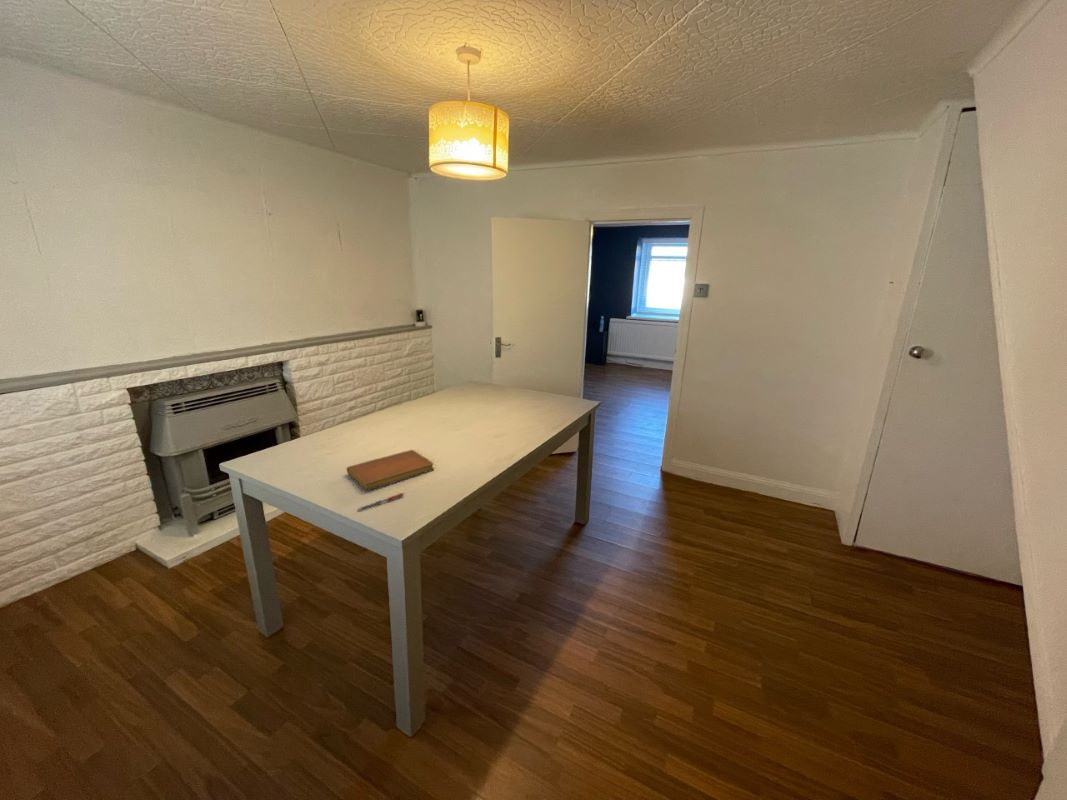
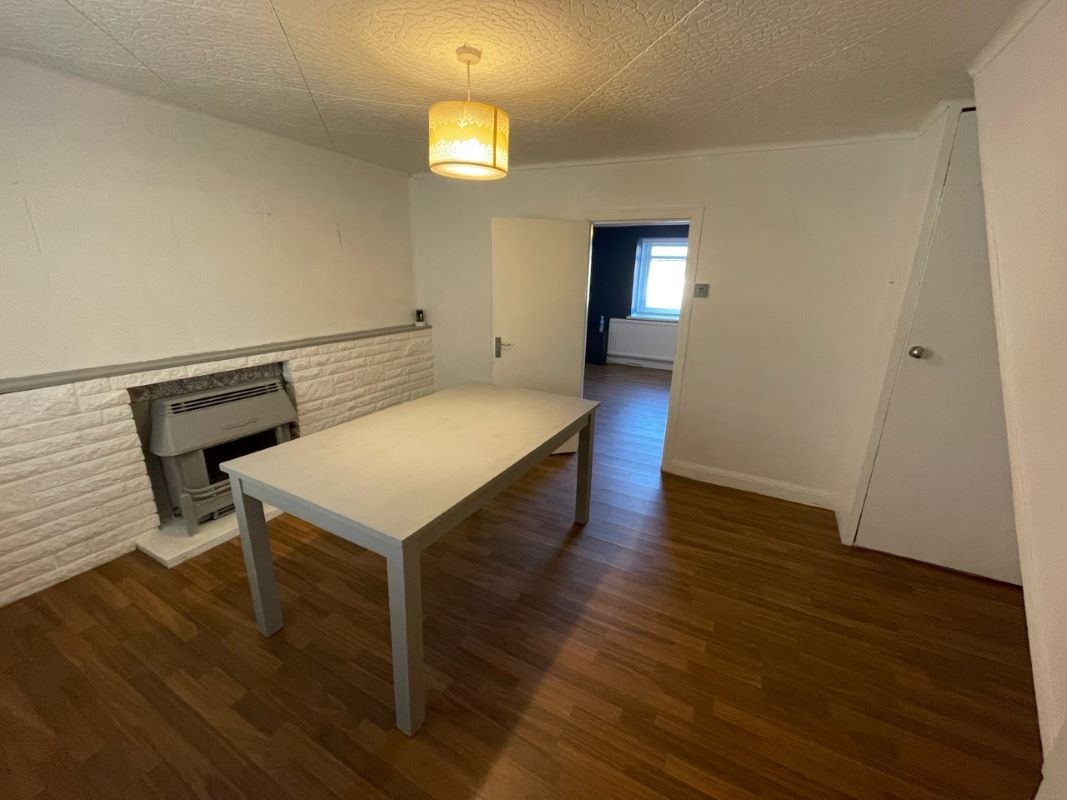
- pen [357,492,405,511]
- notebook [346,449,435,491]
